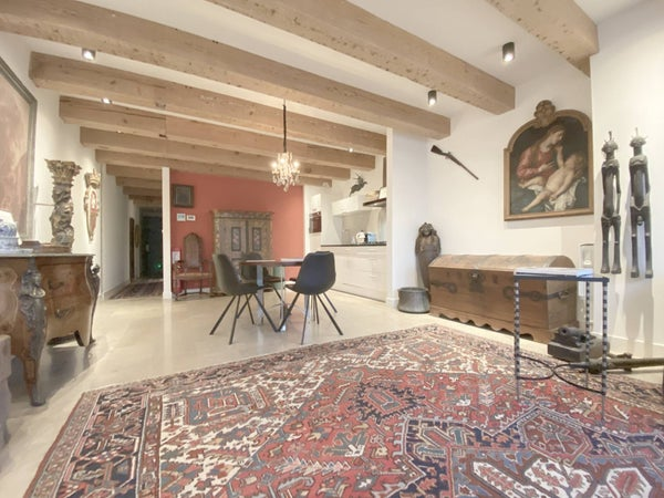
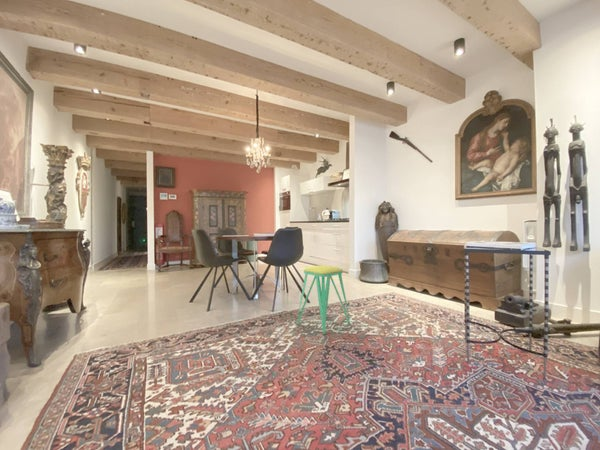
+ stool [297,264,351,335]
